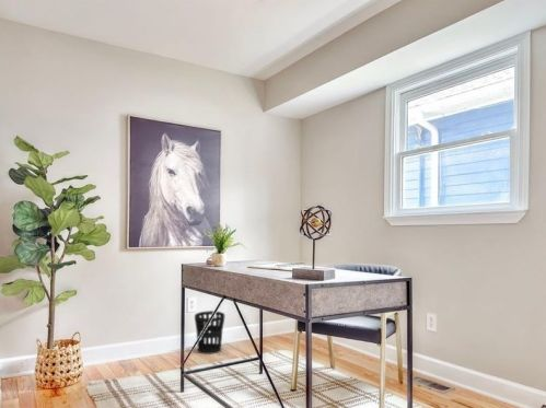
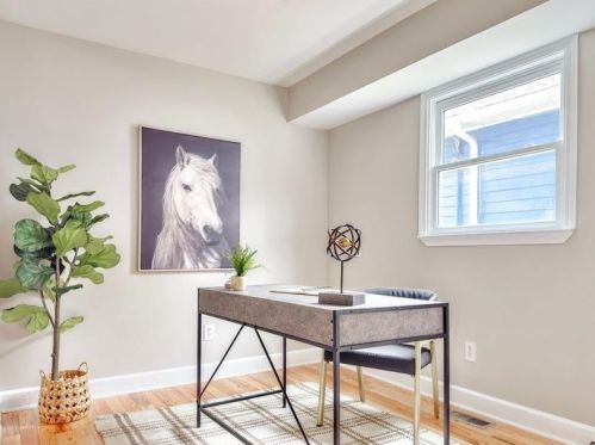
- wastebasket [194,310,225,355]
